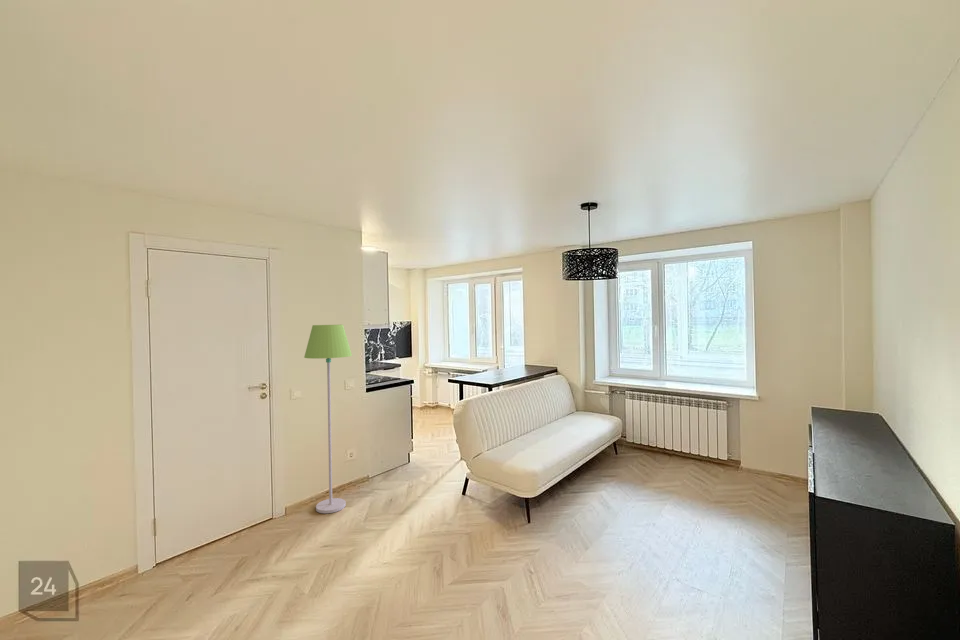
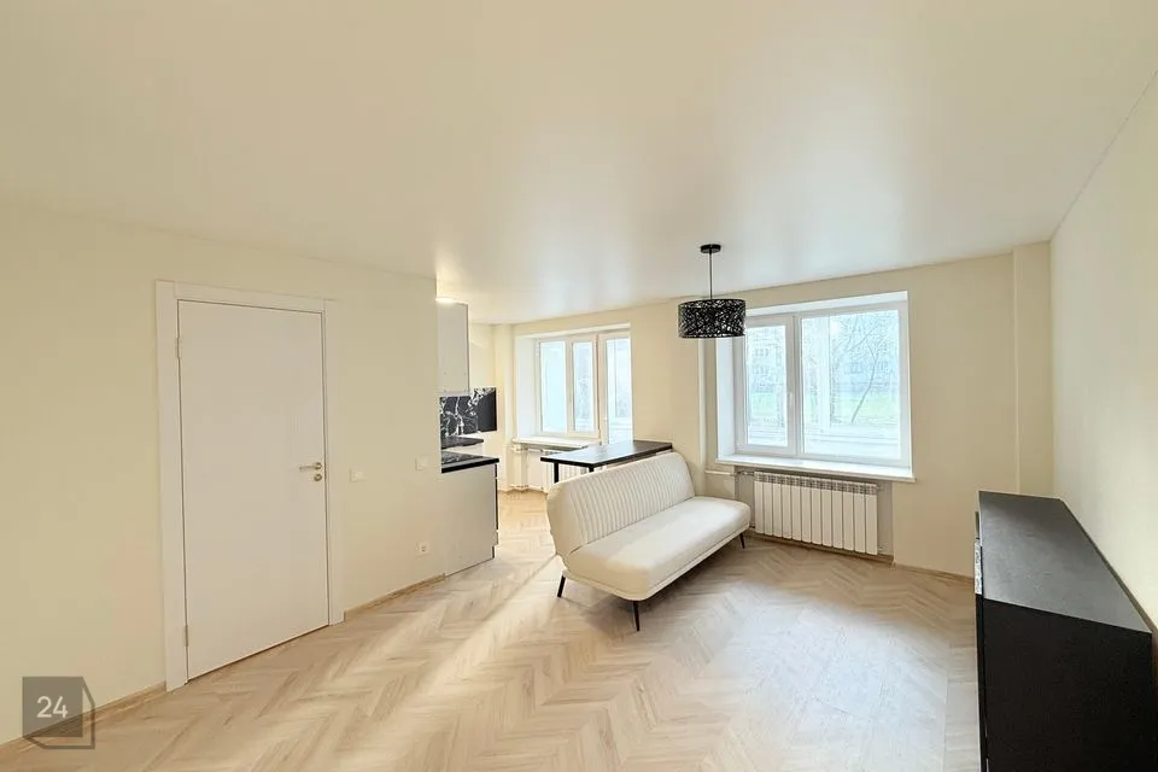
- floor lamp [303,324,353,514]
